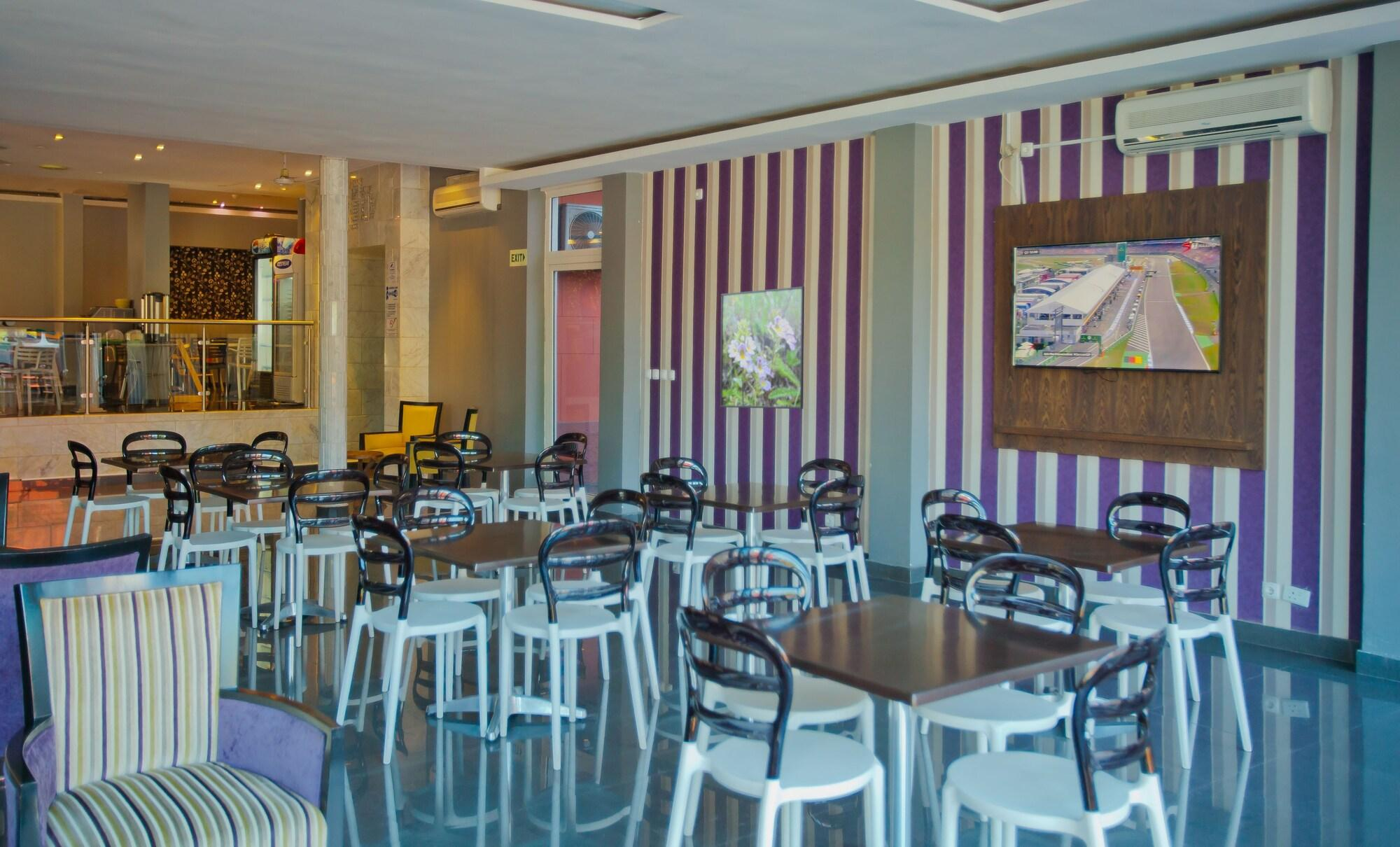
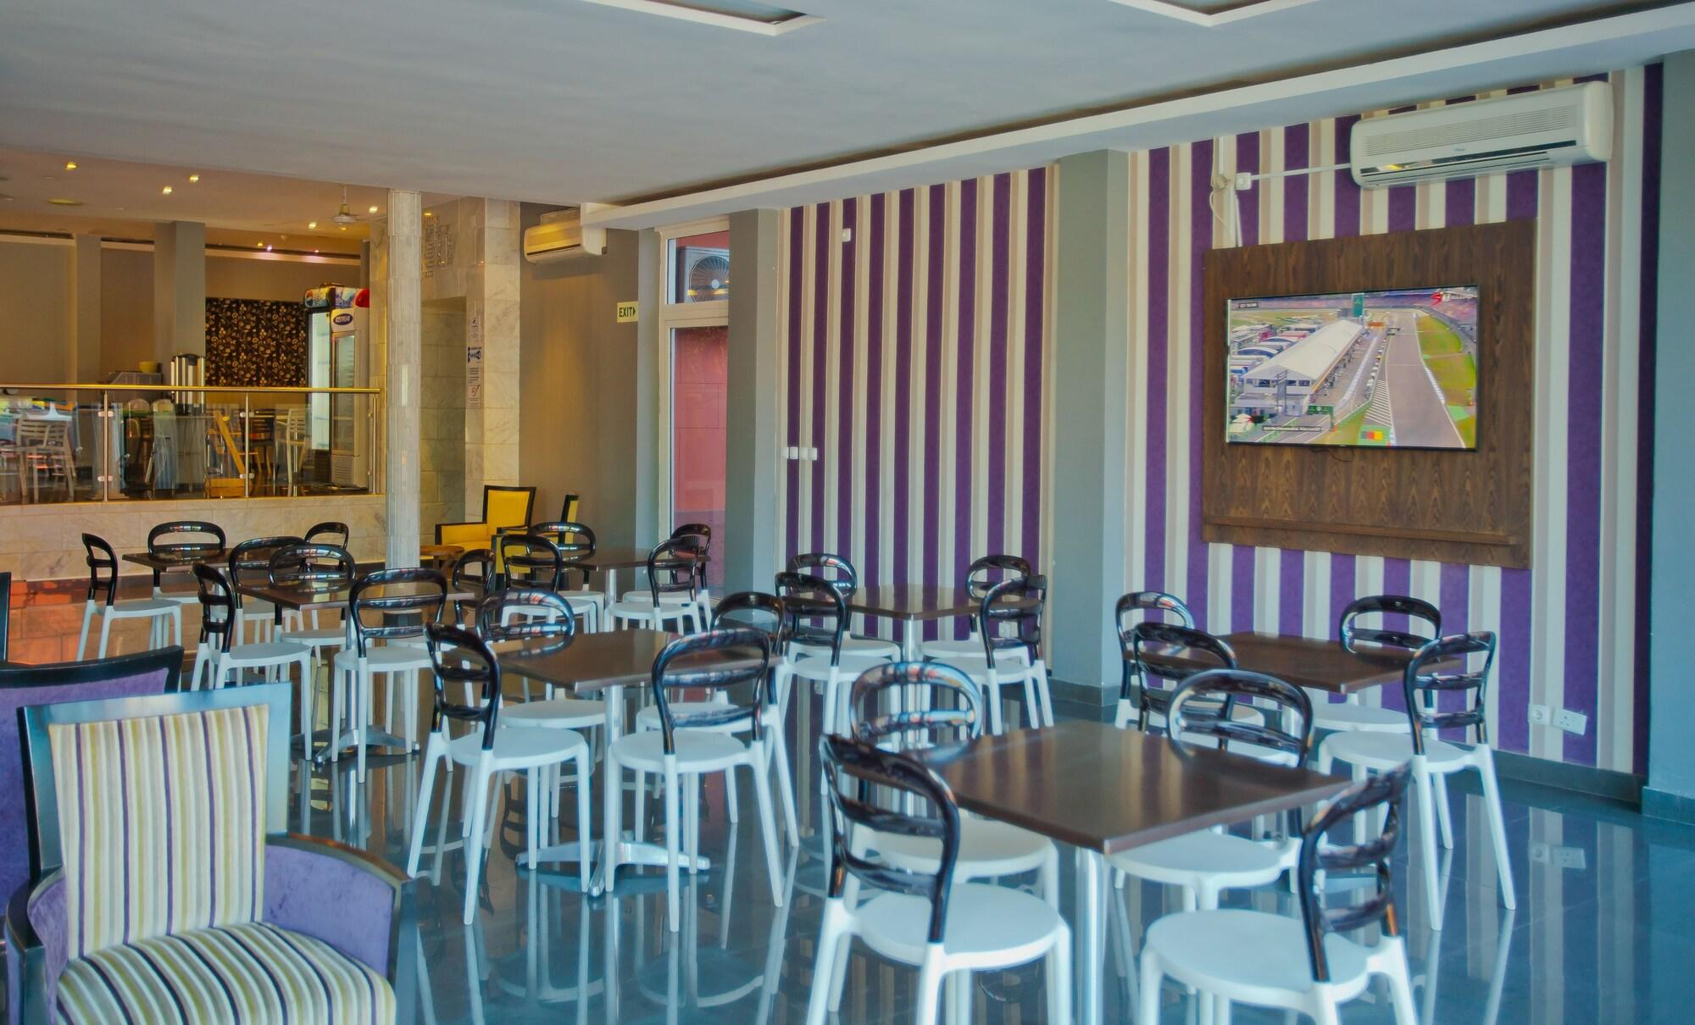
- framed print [720,286,805,409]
